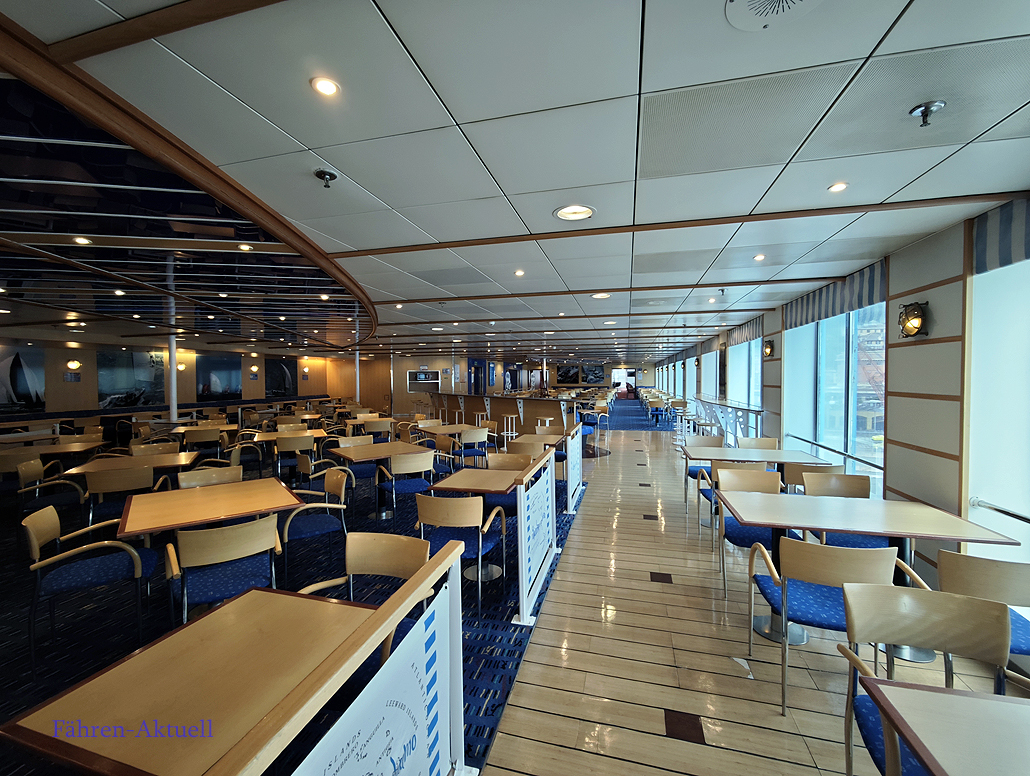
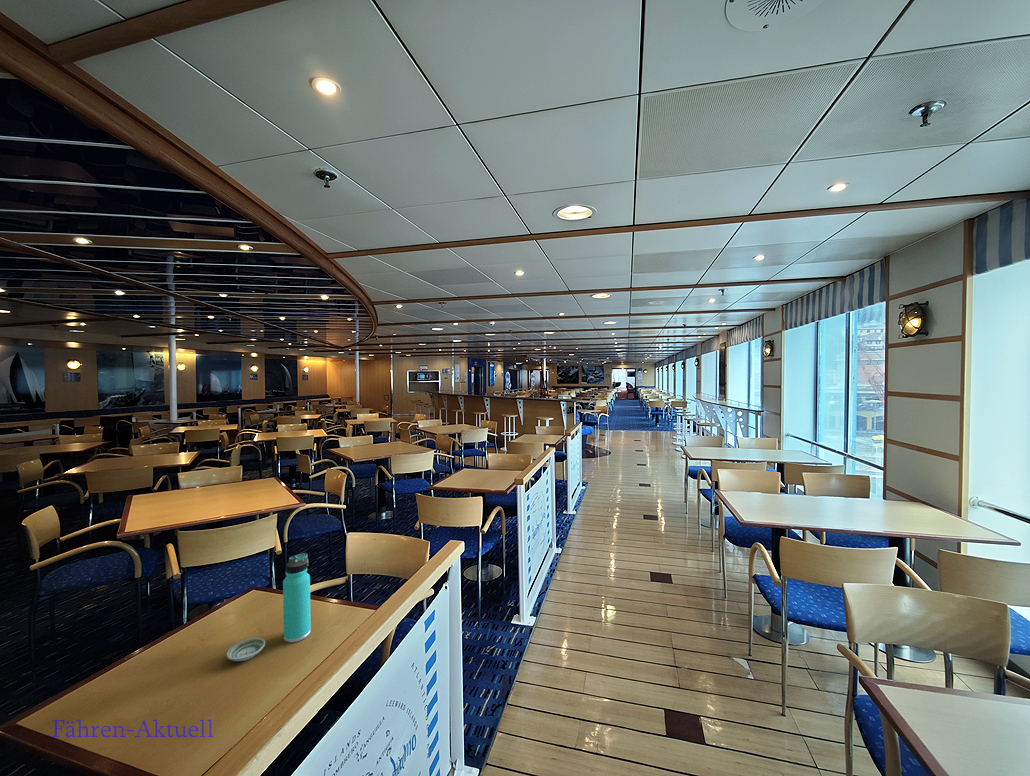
+ saucer [226,637,266,662]
+ thermos bottle [282,552,312,644]
